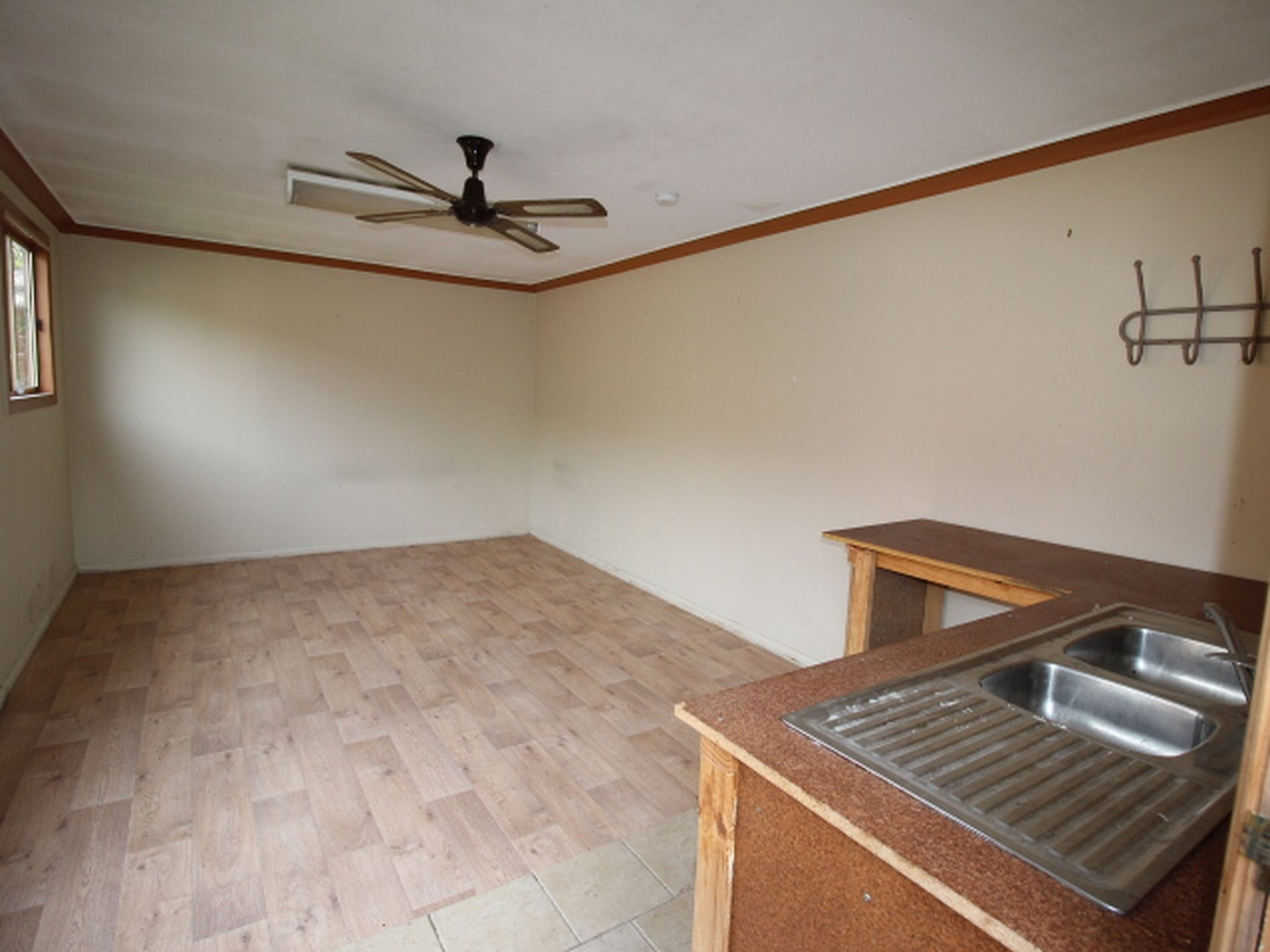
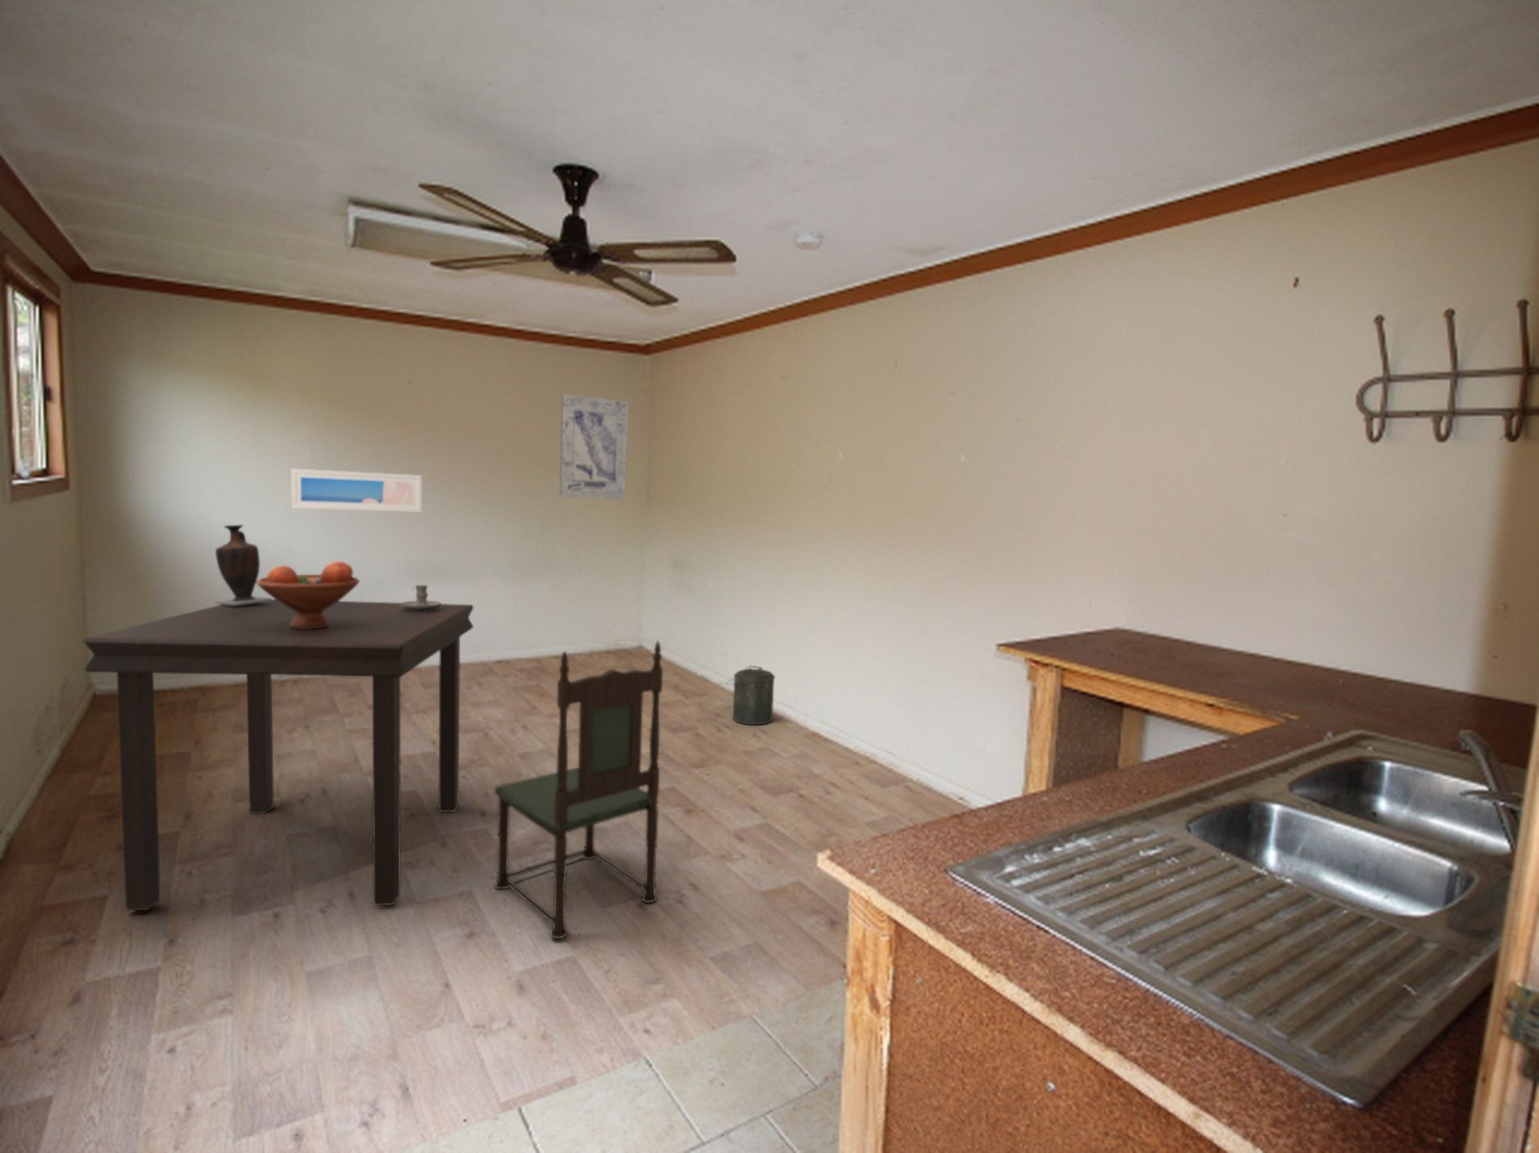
+ candle holder [401,584,442,610]
+ dining chair [493,639,663,940]
+ fruit bowl [256,561,360,629]
+ canister [726,665,776,725]
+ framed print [290,467,423,514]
+ dining table [82,598,475,911]
+ vase [214,523,273,606]
+ wall art [559,394,629,500]
